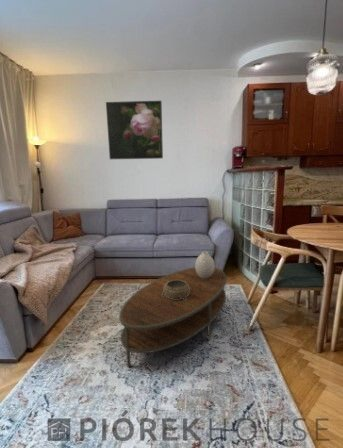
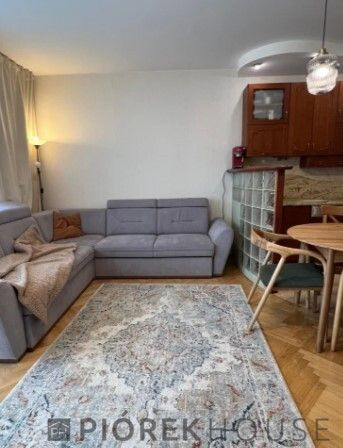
- coffee table [118,267,227,369]
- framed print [105,100,164,160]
- vase [194,250,216,279]
- decorative bowl [162,280,189,300]
